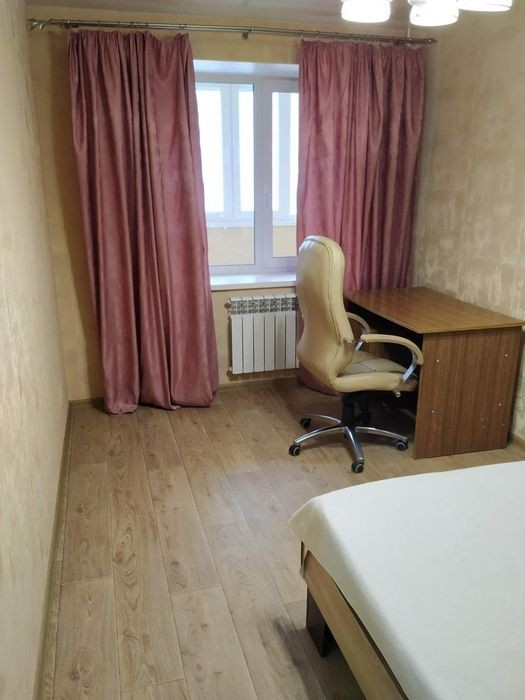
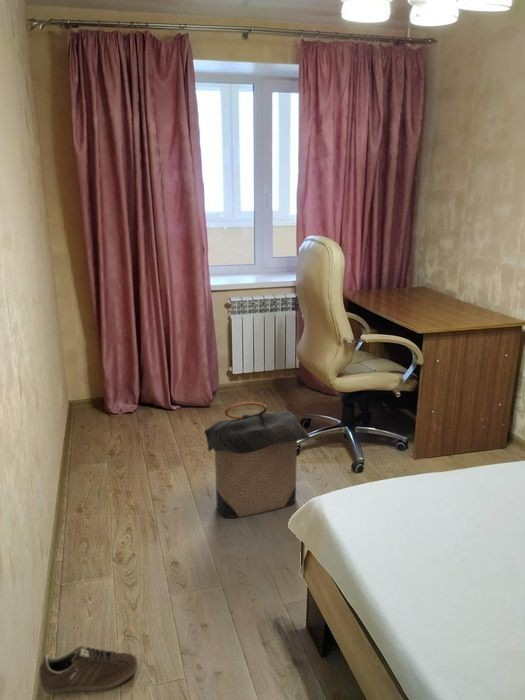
+ laundry hamper [203,401,311,519]
+ sneaker [38,646,139,694]
